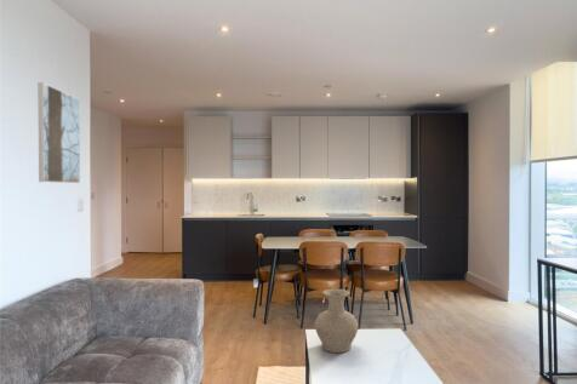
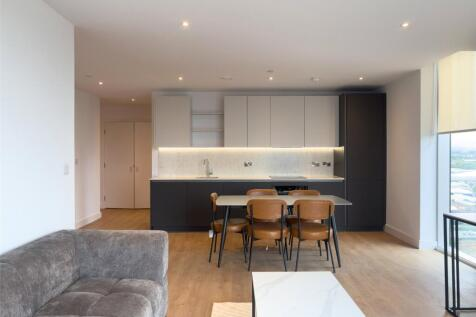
- vase [314,288,359,354]
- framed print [38,81,81,184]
